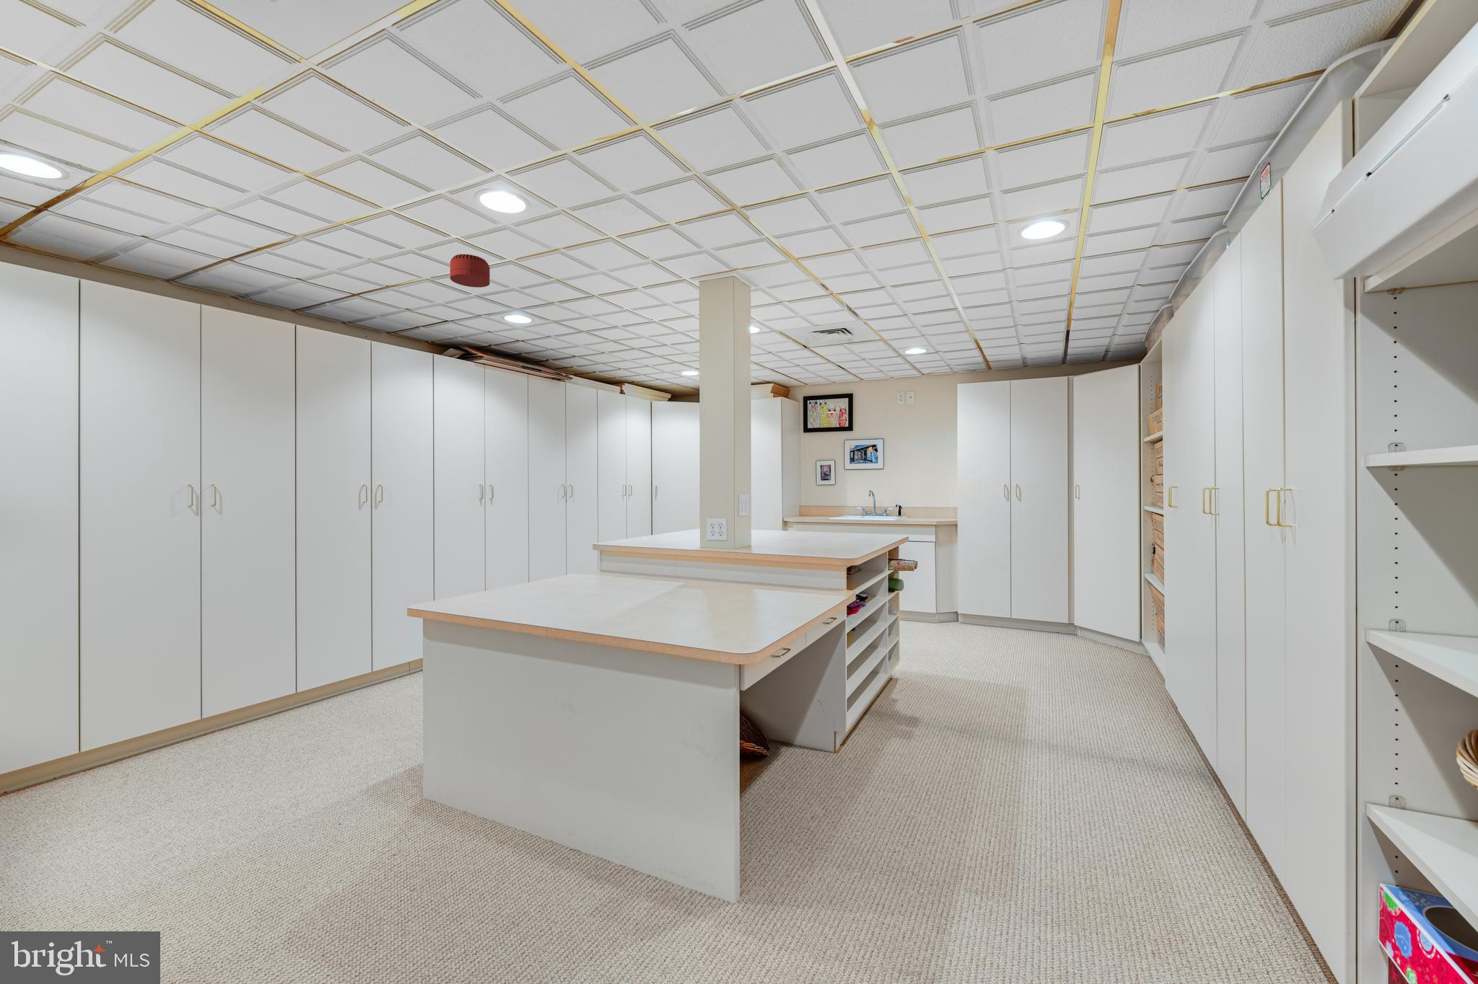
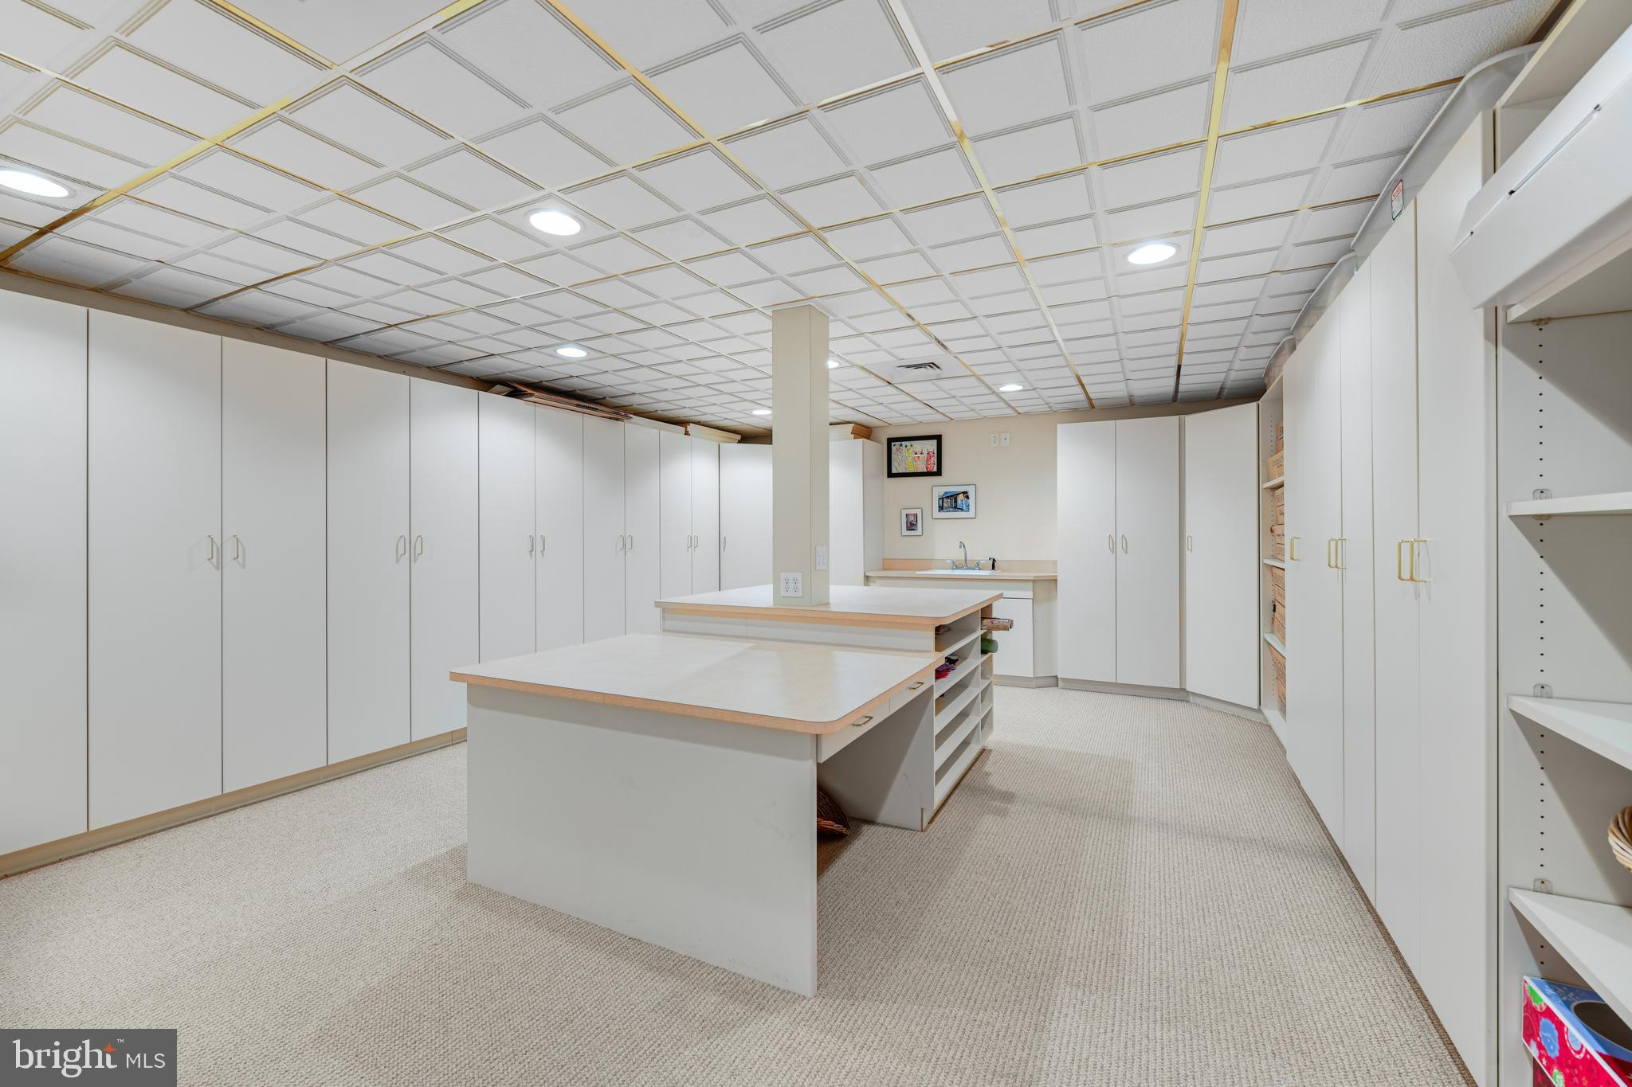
- smoke detector [449,254,491,289]
